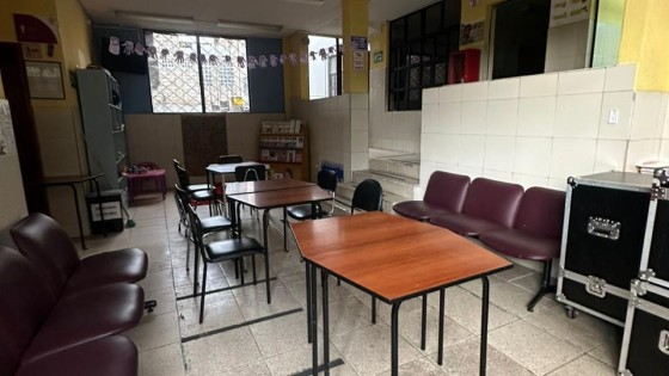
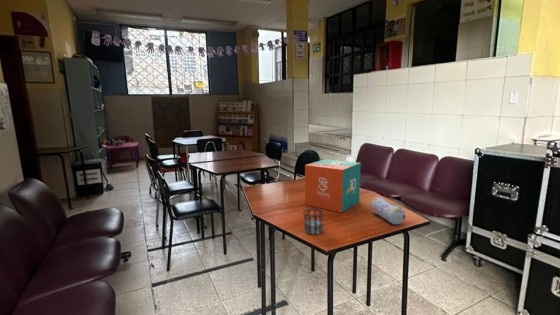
+ cup [303,207,325,236]
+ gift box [304,158,362,213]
+ pencil case [370,196,406,225]
